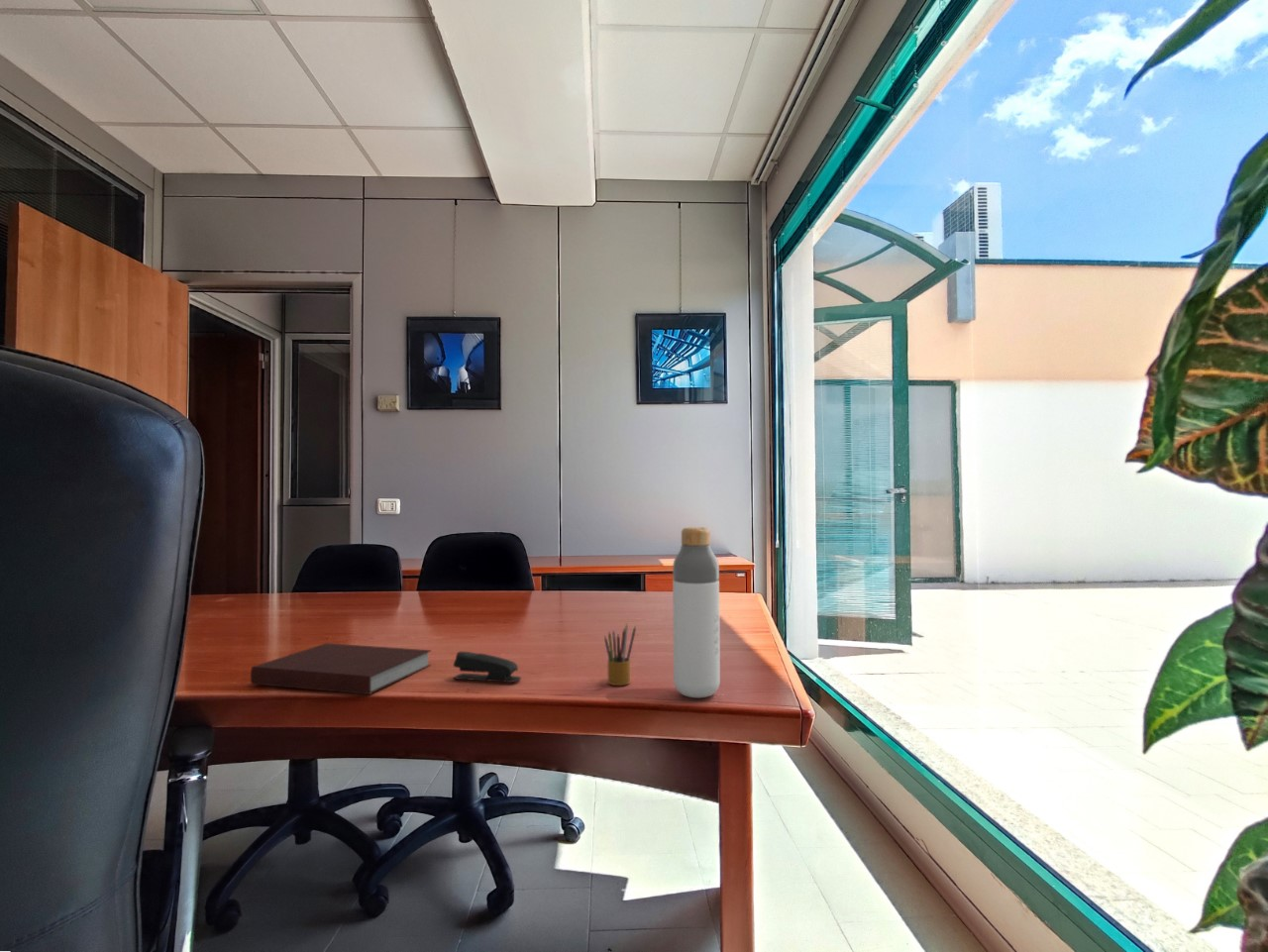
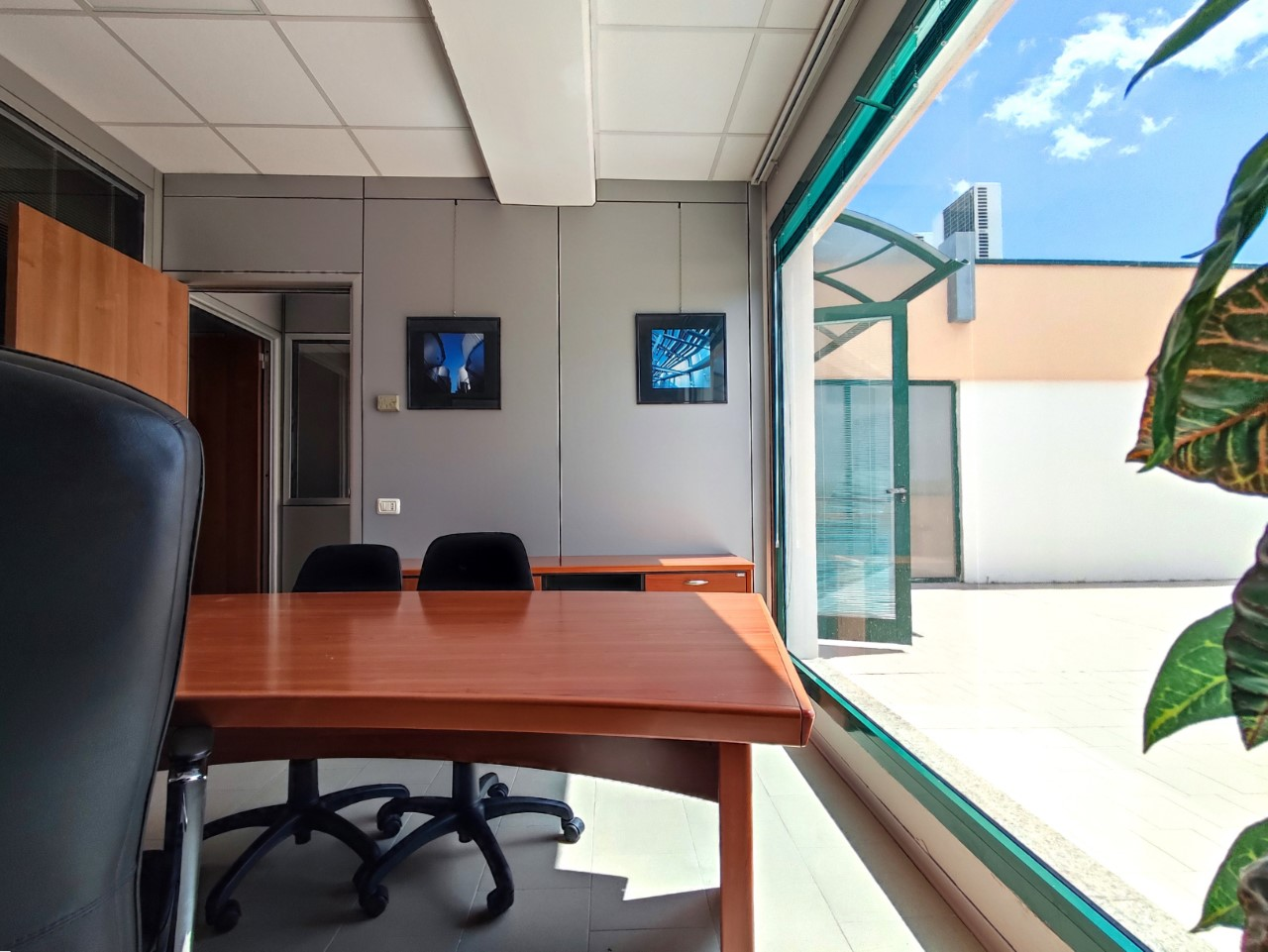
- bottle [672,526,721,698]
- stapler [452,651,522,684]
- notebook [250,642,432,695]
- pencil box [603,623,637,687]
